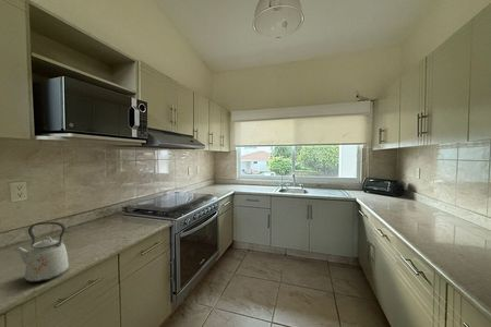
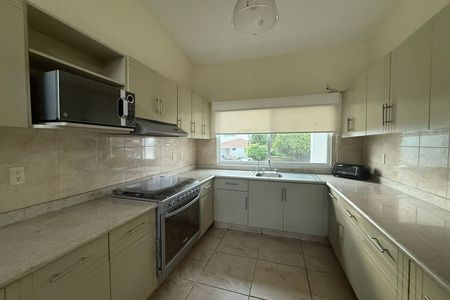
- kettle [14,221,70,283]
